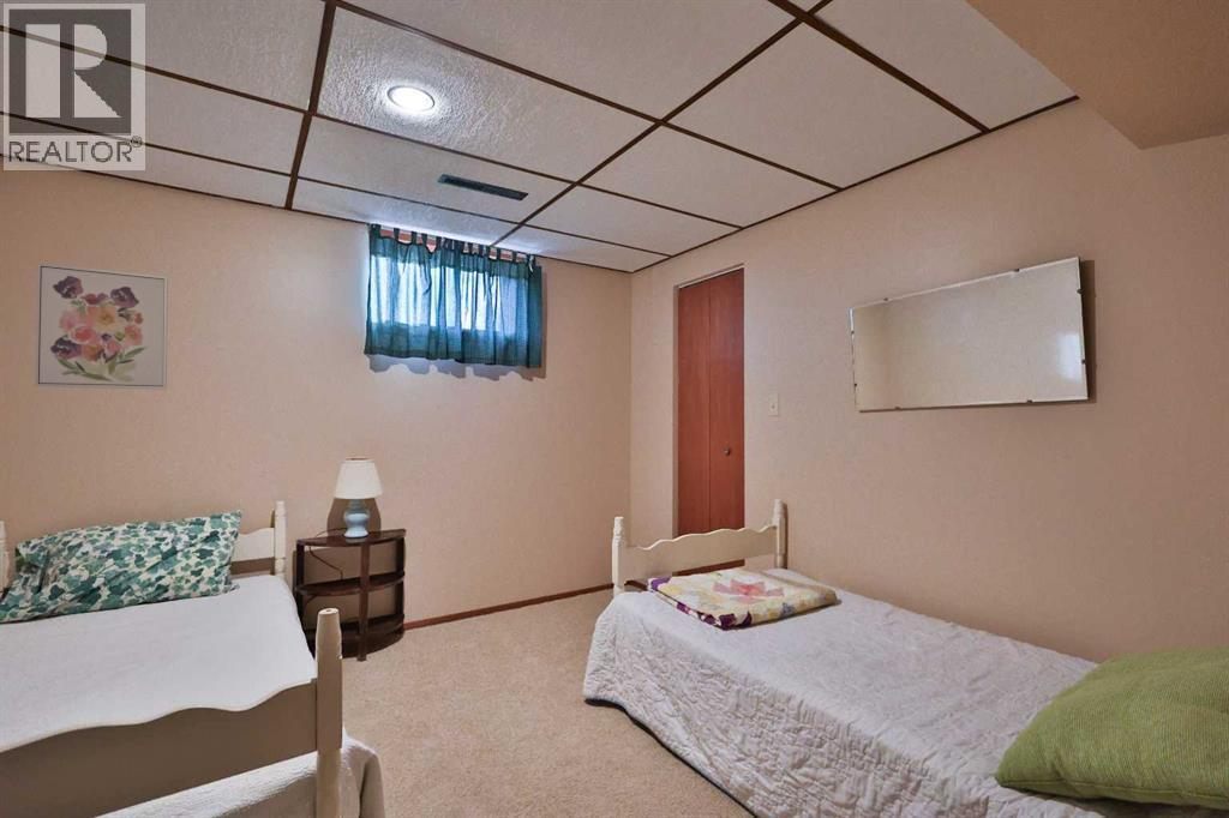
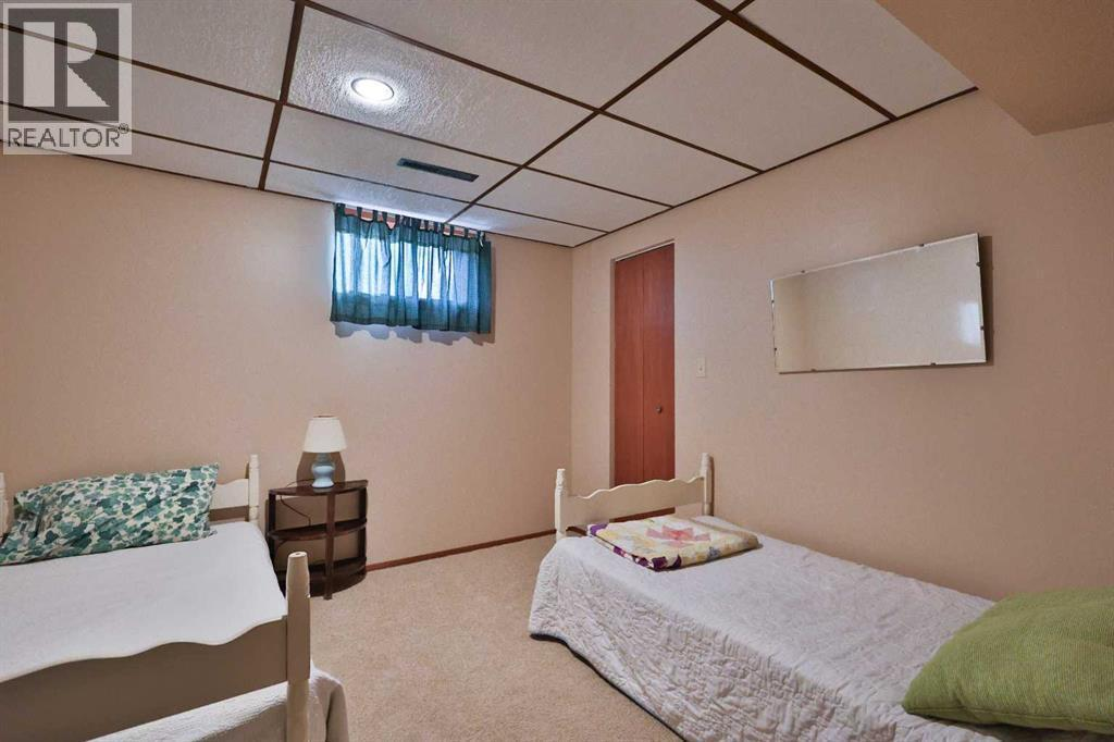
- wall art [34,261,169,391]
